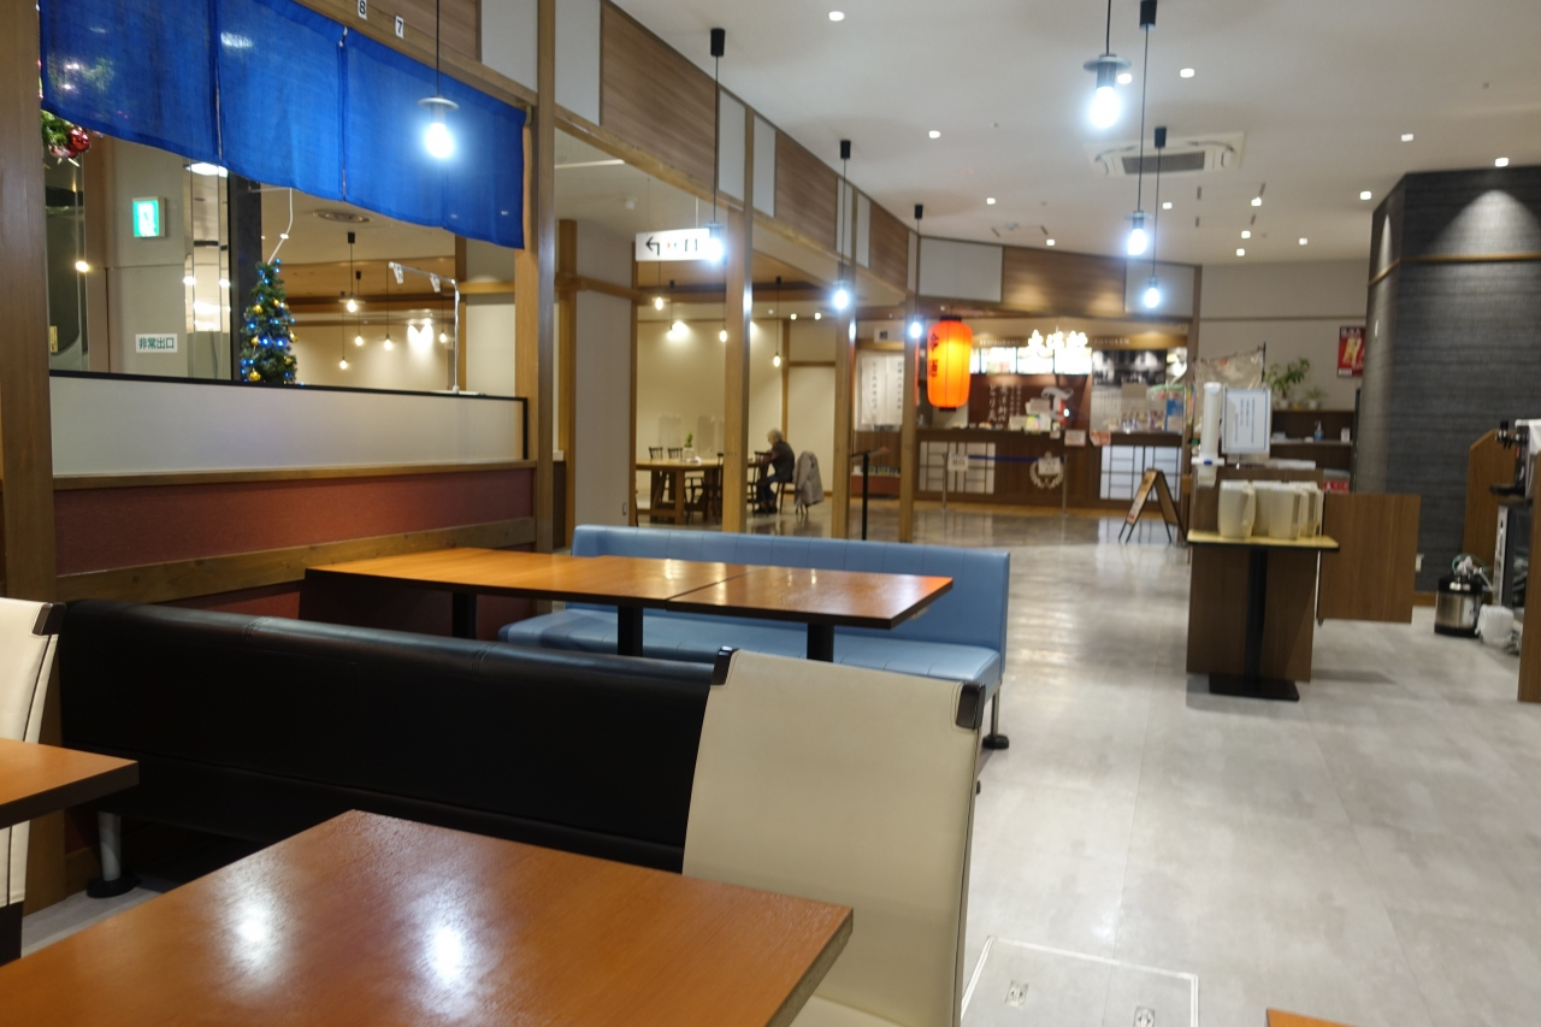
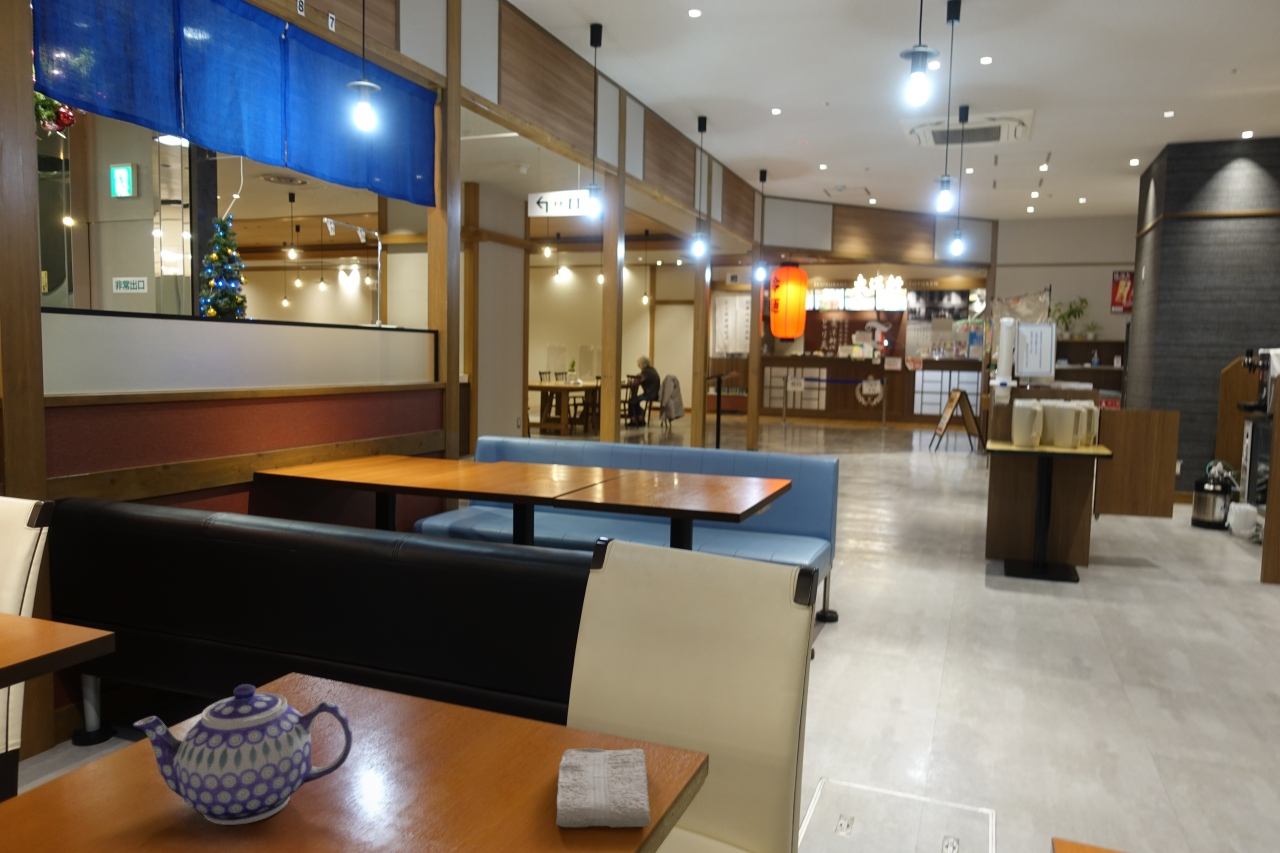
+ teapot [132,683,354,826]
+ washcloth [555,747,652,829]
